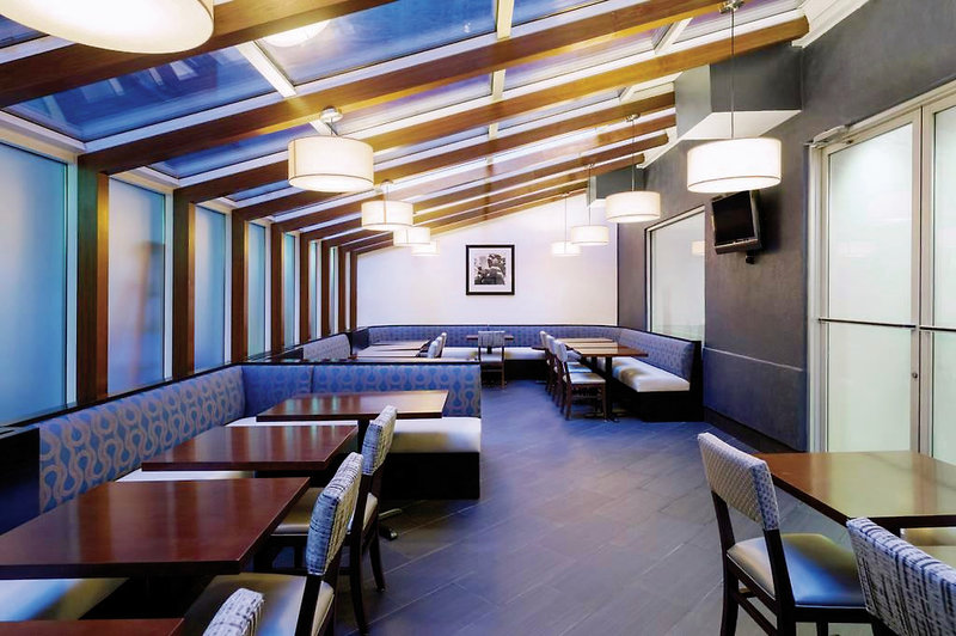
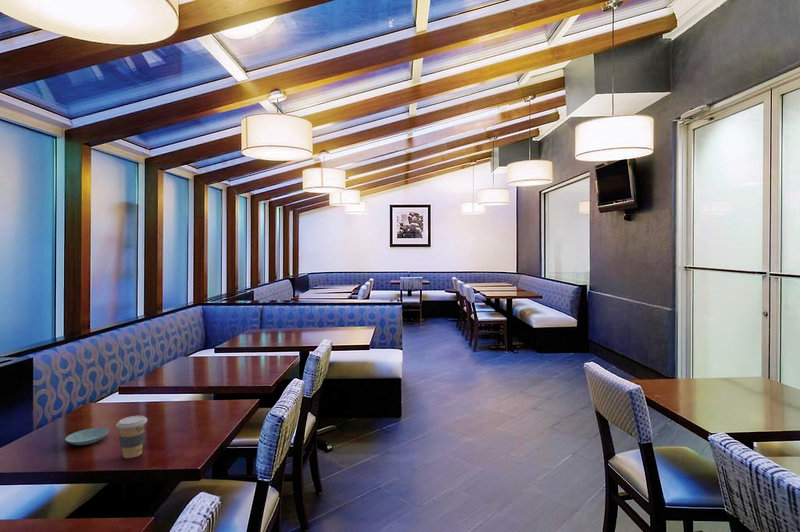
+ saucer [64,427,109,446]
+ coffee cup [115,415,148,459]
